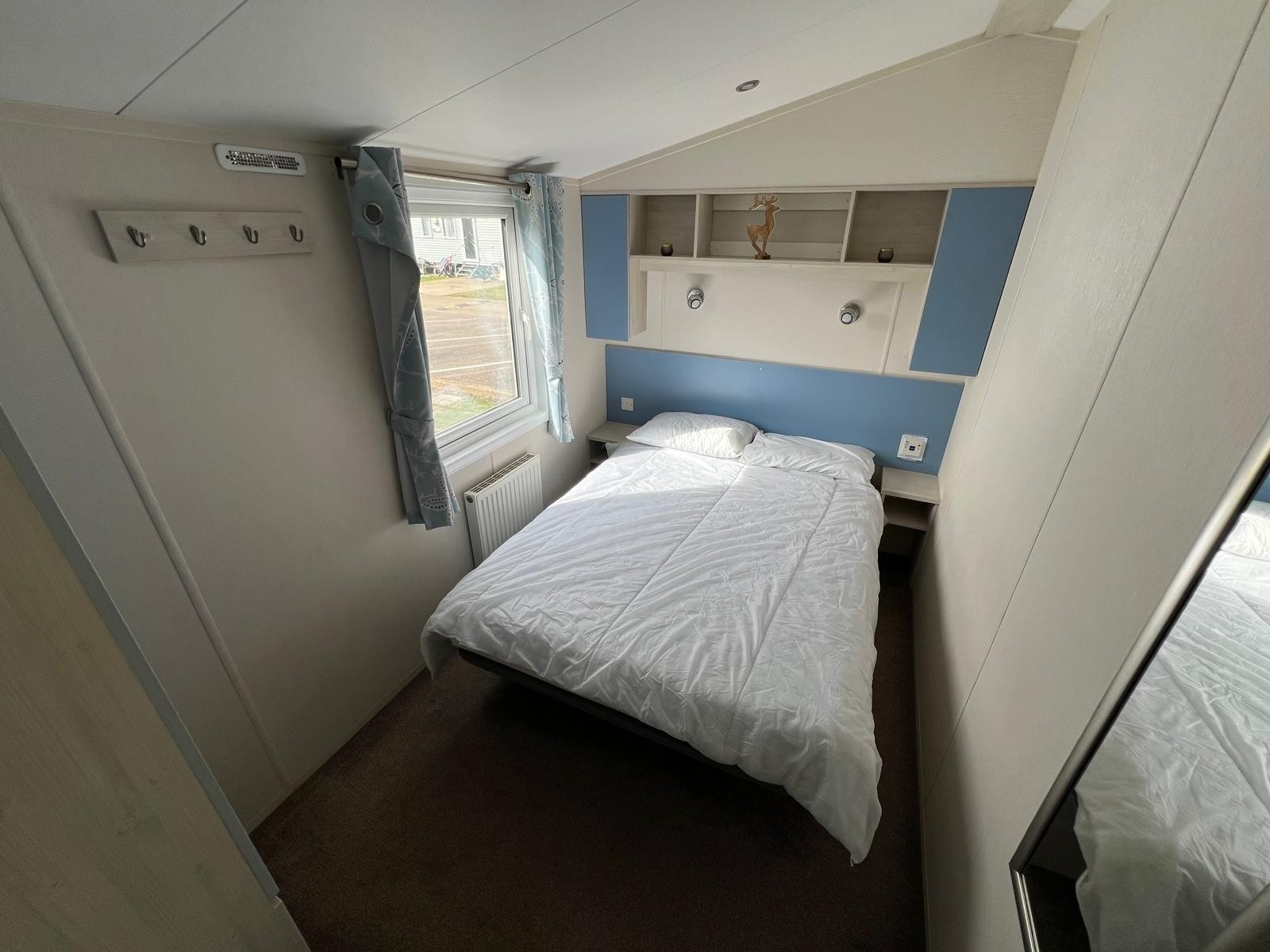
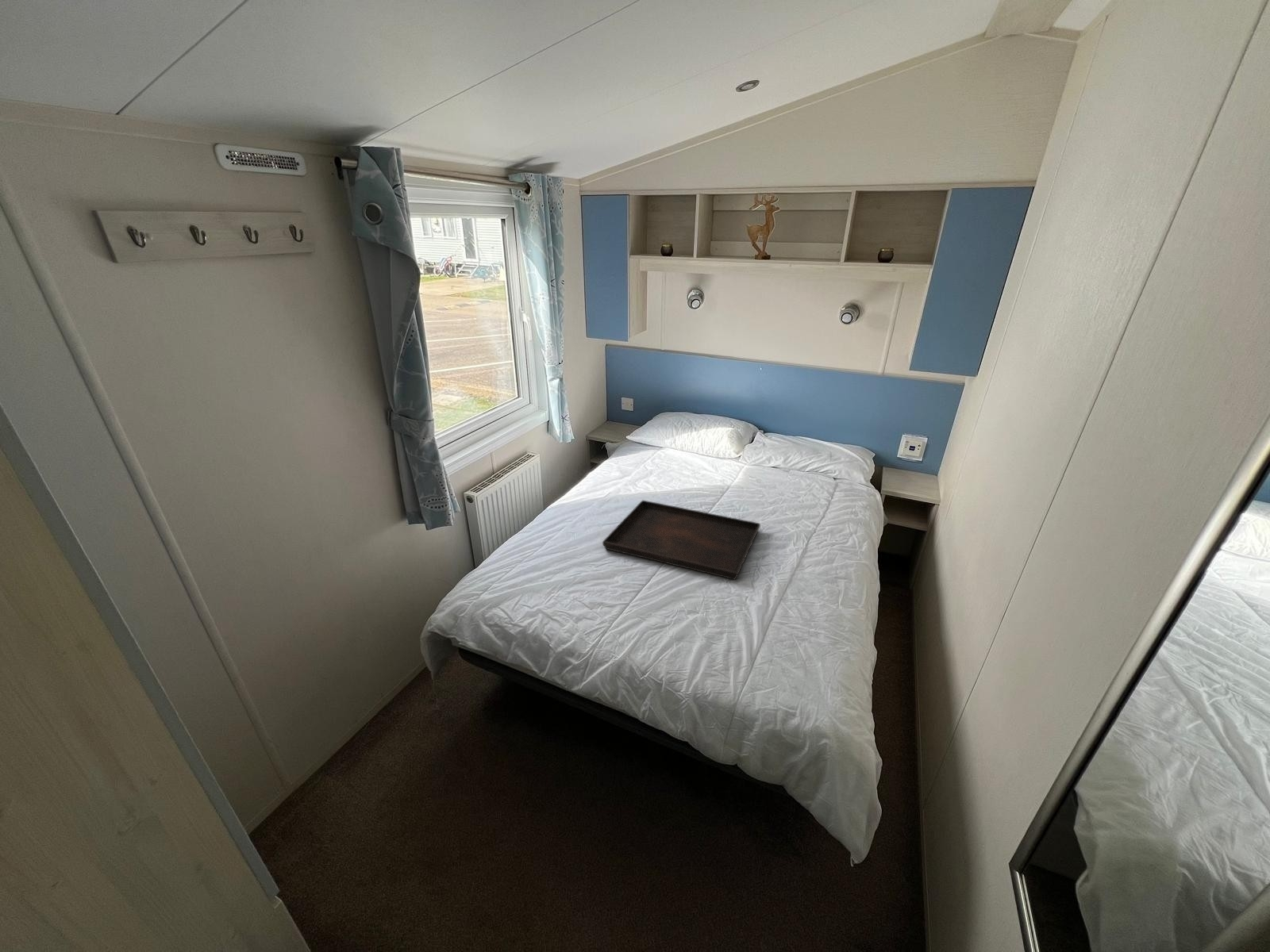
+ serving tray [602,500,761,581]
